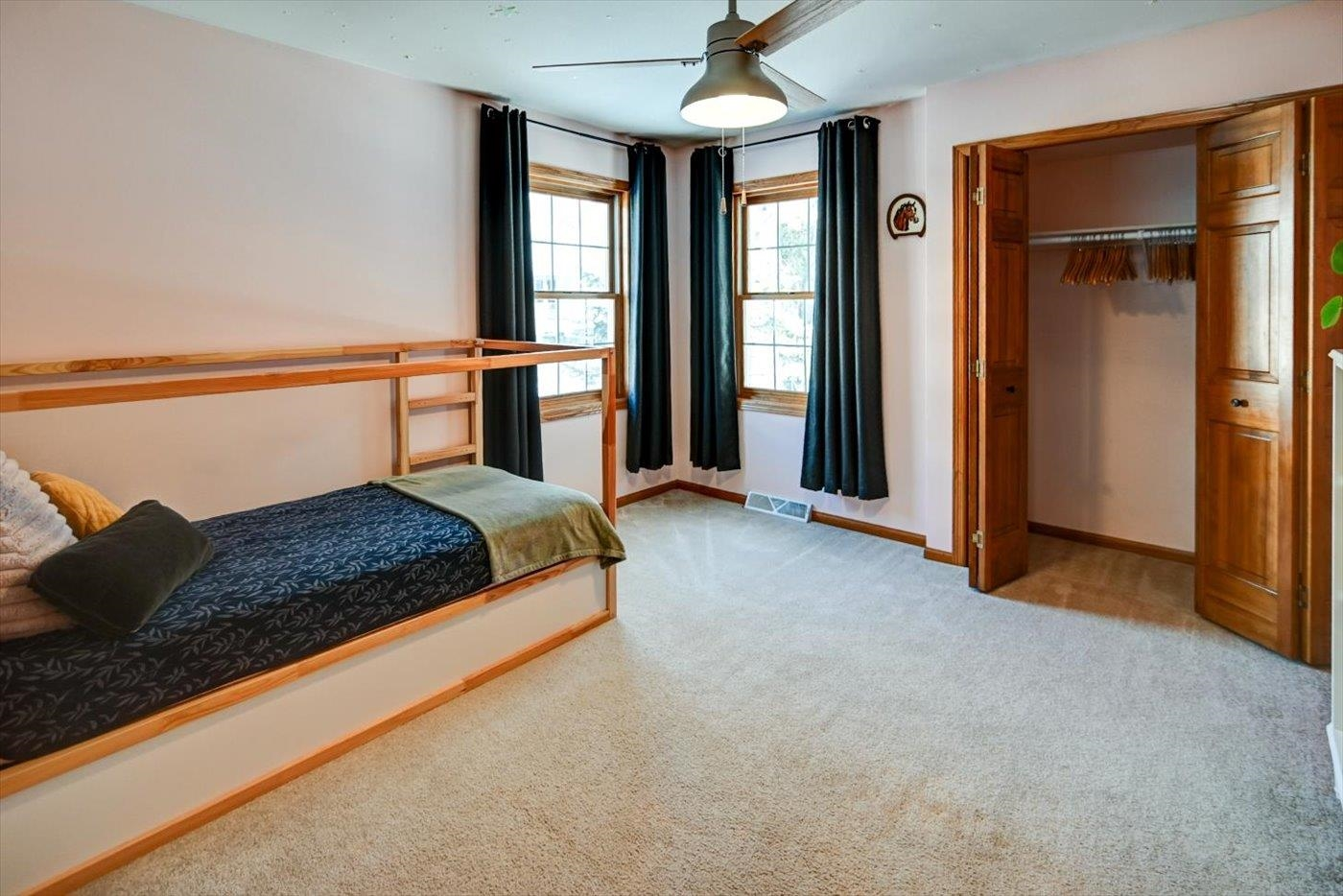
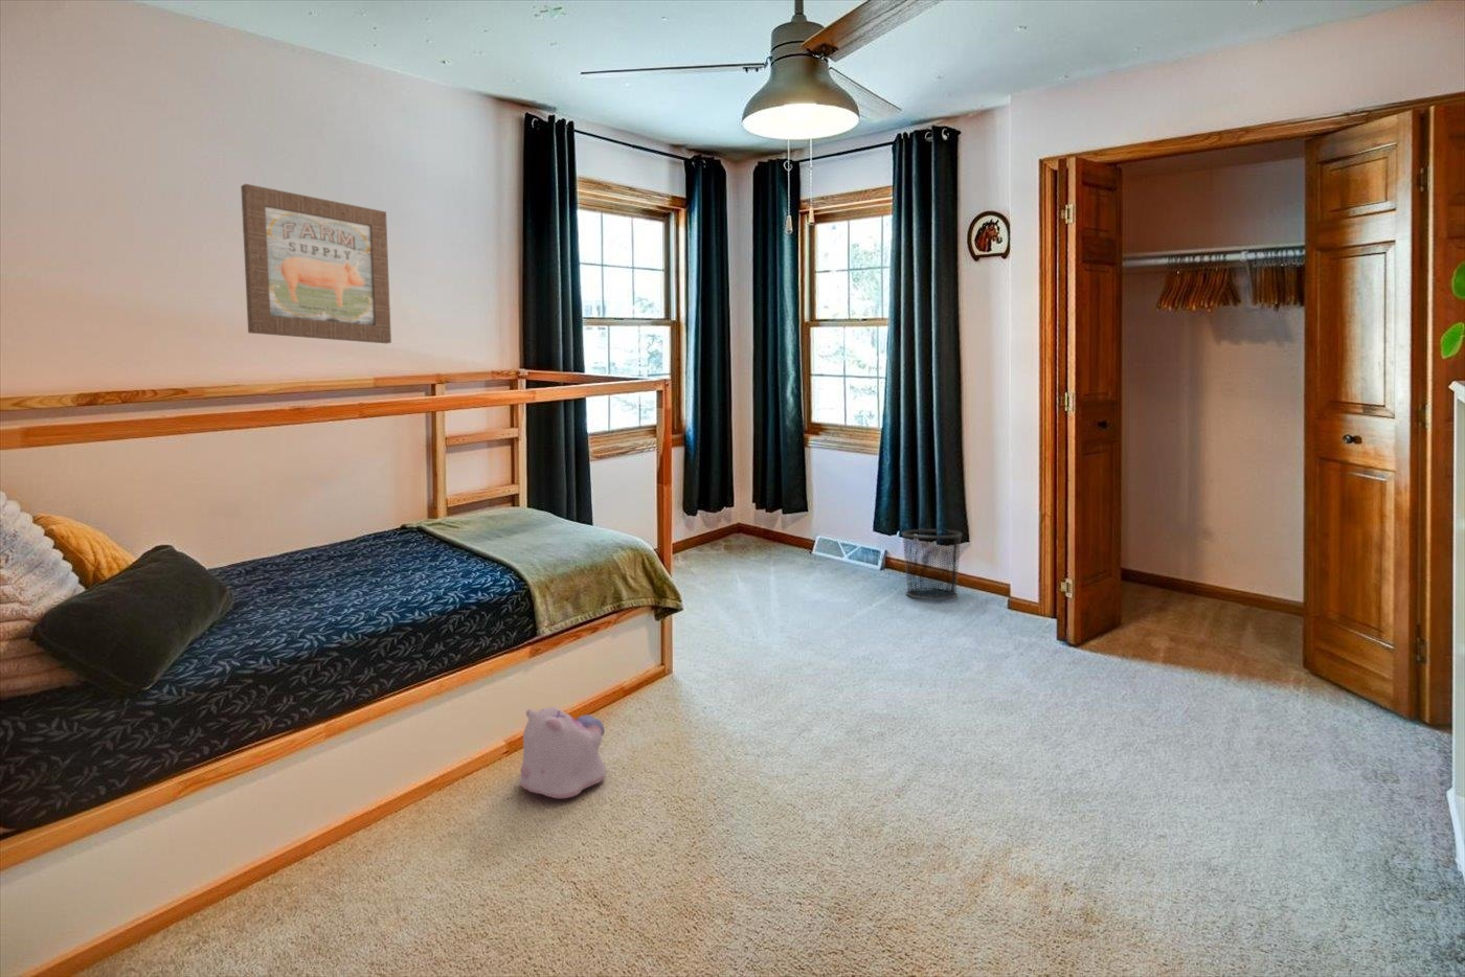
+ waste bin [901,528,964,601]
+ wall art [240,183,393,345]
+ plush toy [518,707,607,799]
